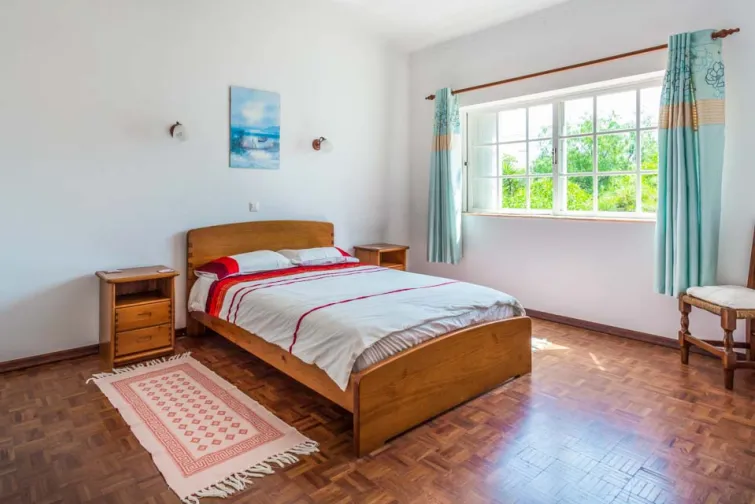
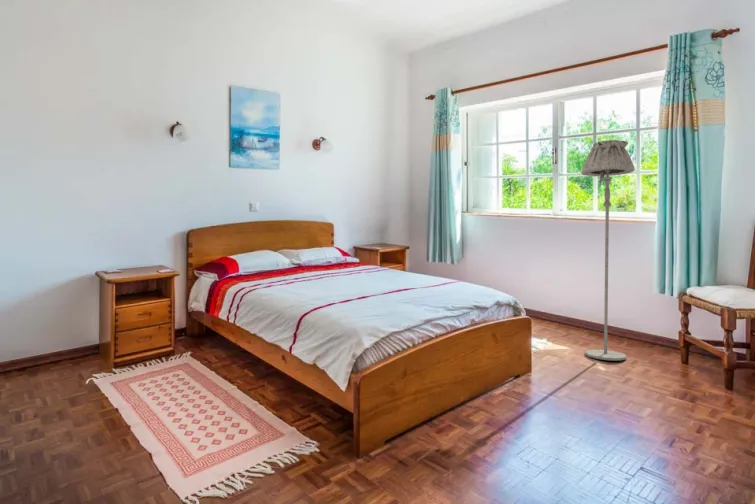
+ floor lamp [580,139,636,361]
